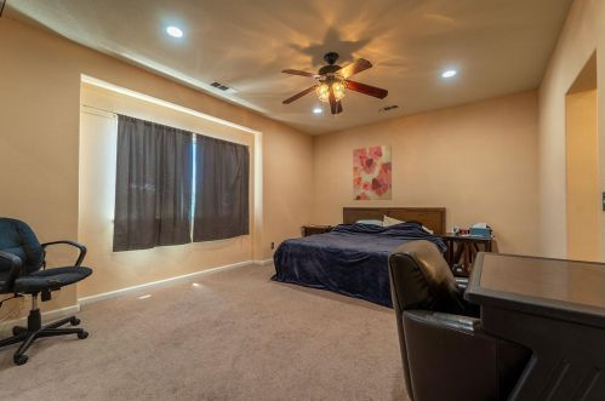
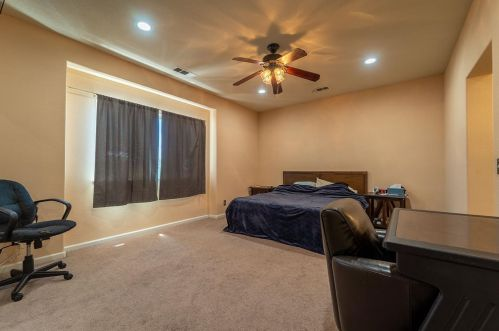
- wall art [352,144,393,201]
